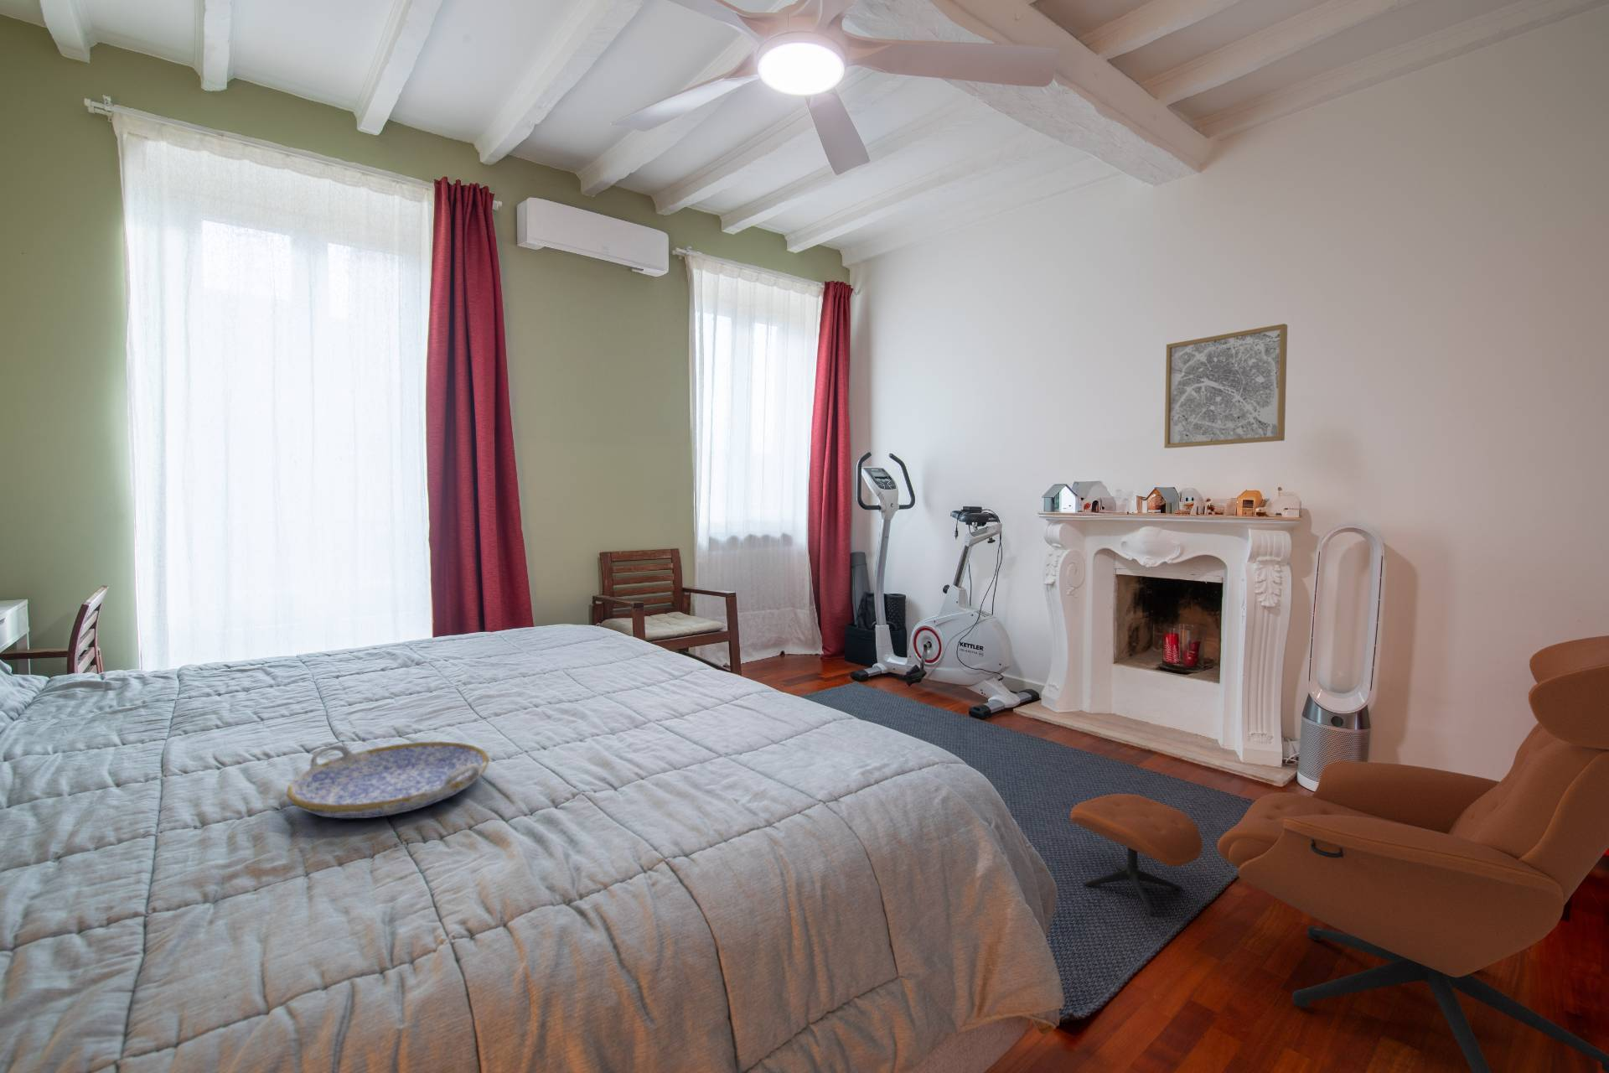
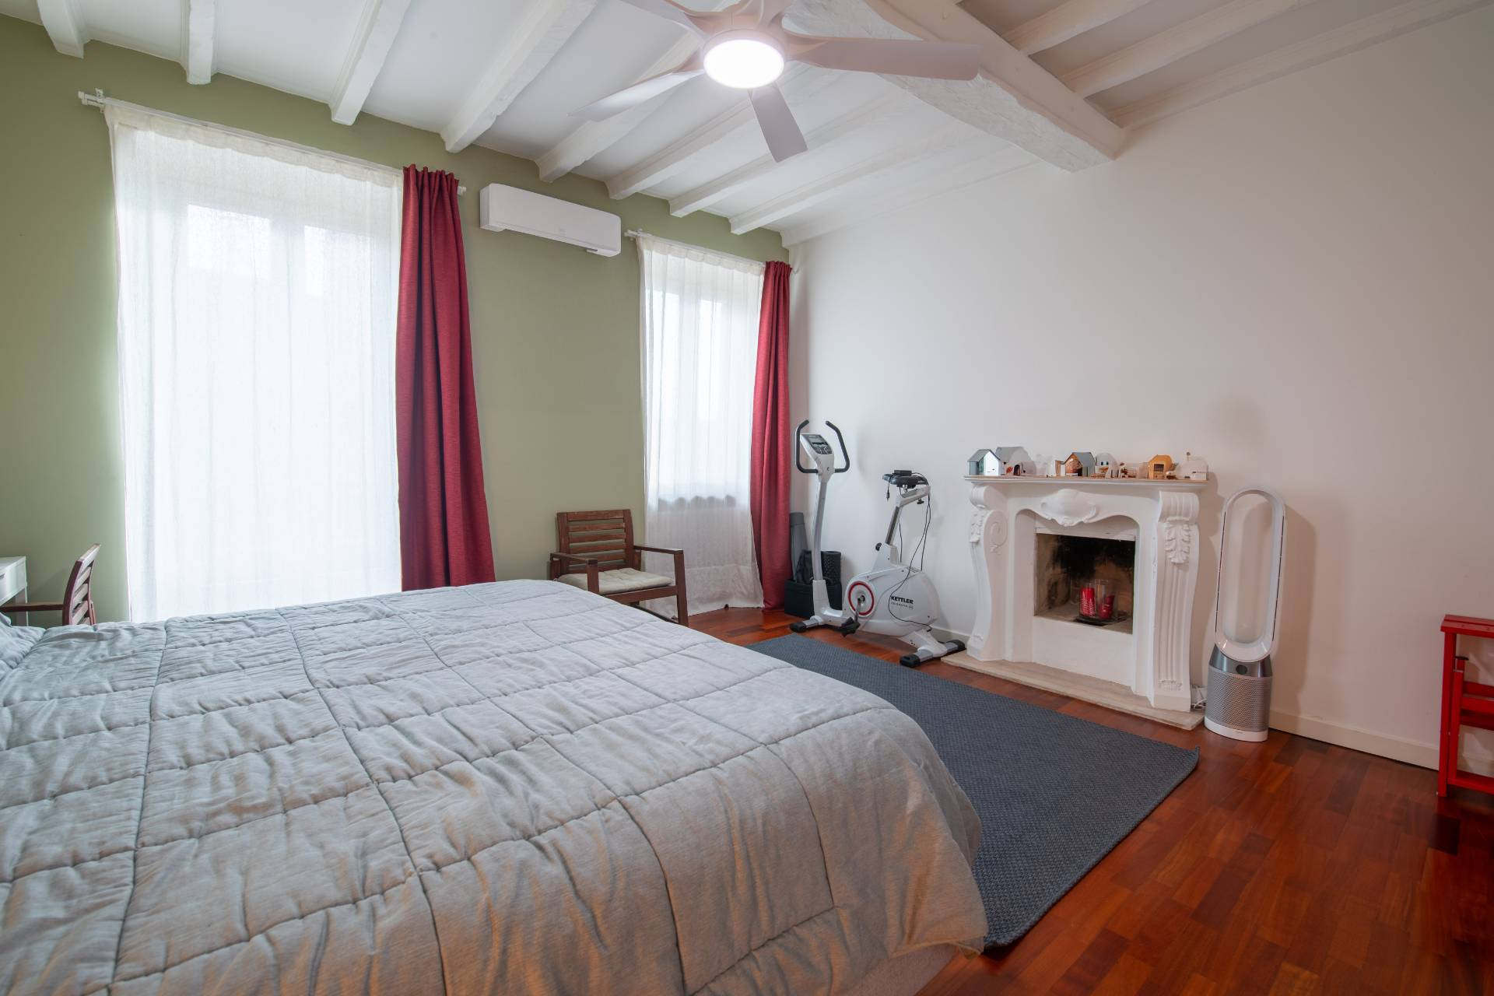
- serving tray [286,741,490,819]
- wall art [1164,322,1288,449]
- armchair [1070,635,1609,1073]
